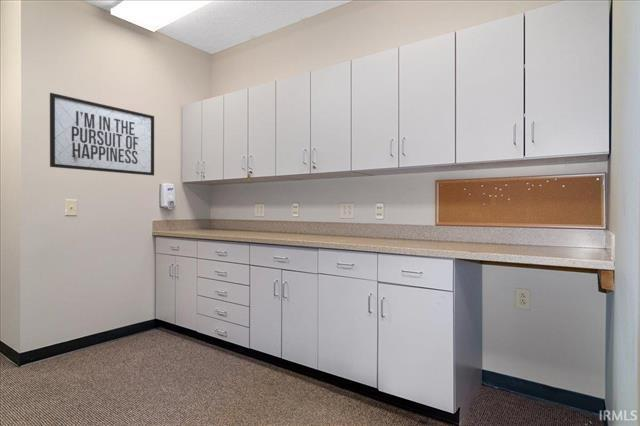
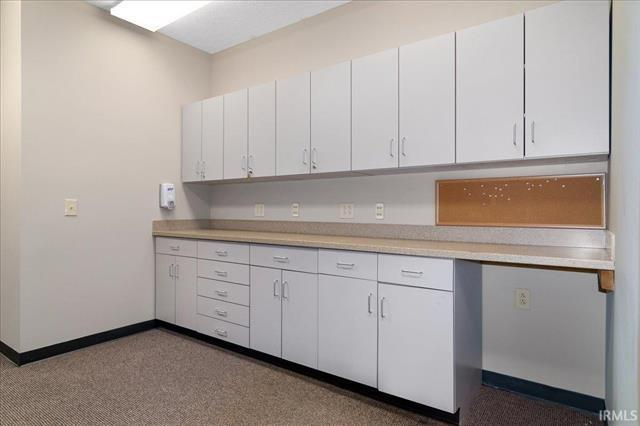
- mirror [49,92,155,177]
